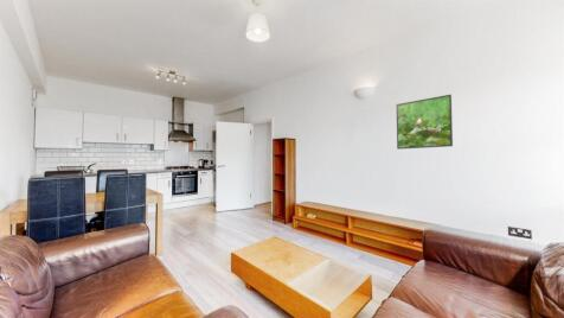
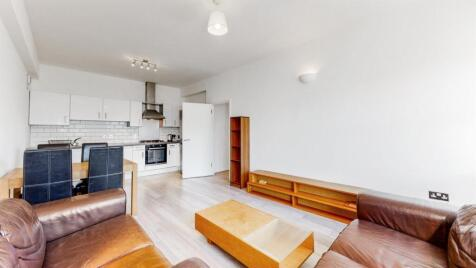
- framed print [395,94,454,151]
